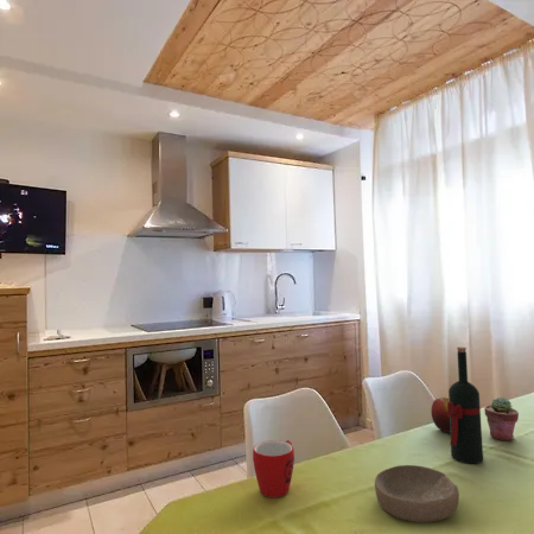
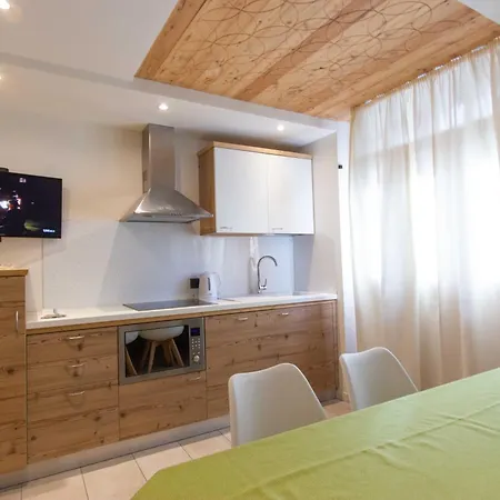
- potted succulent [483,396,520,441]
- bowl [374,464,460,523]
- wine bottle [447,345,484,465]
- apple [430,396,451,433]
- mug [252,439,295,498]
